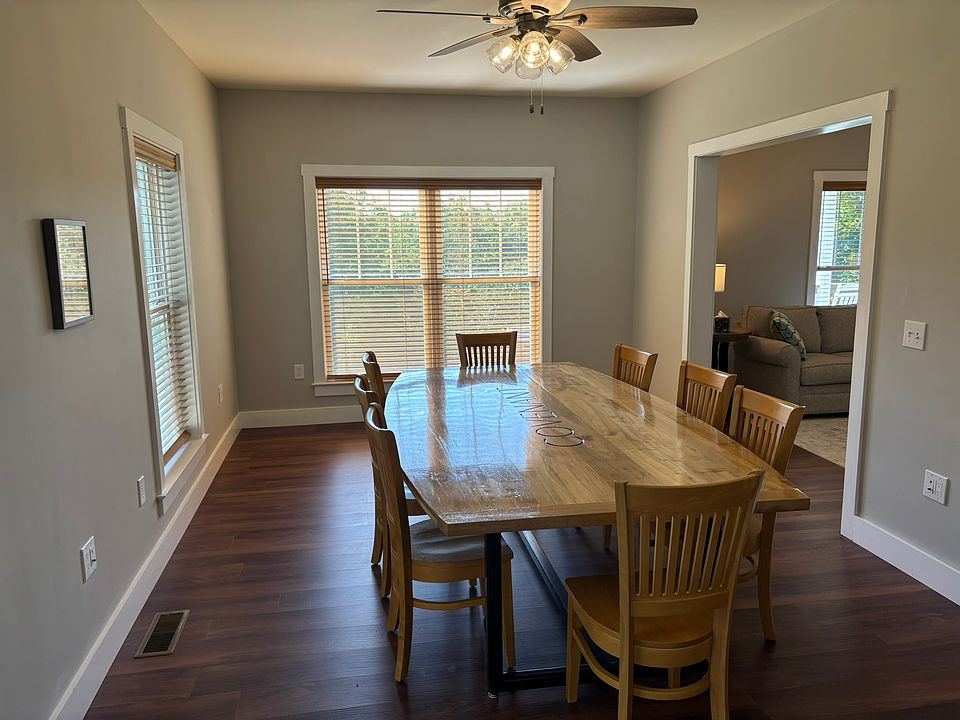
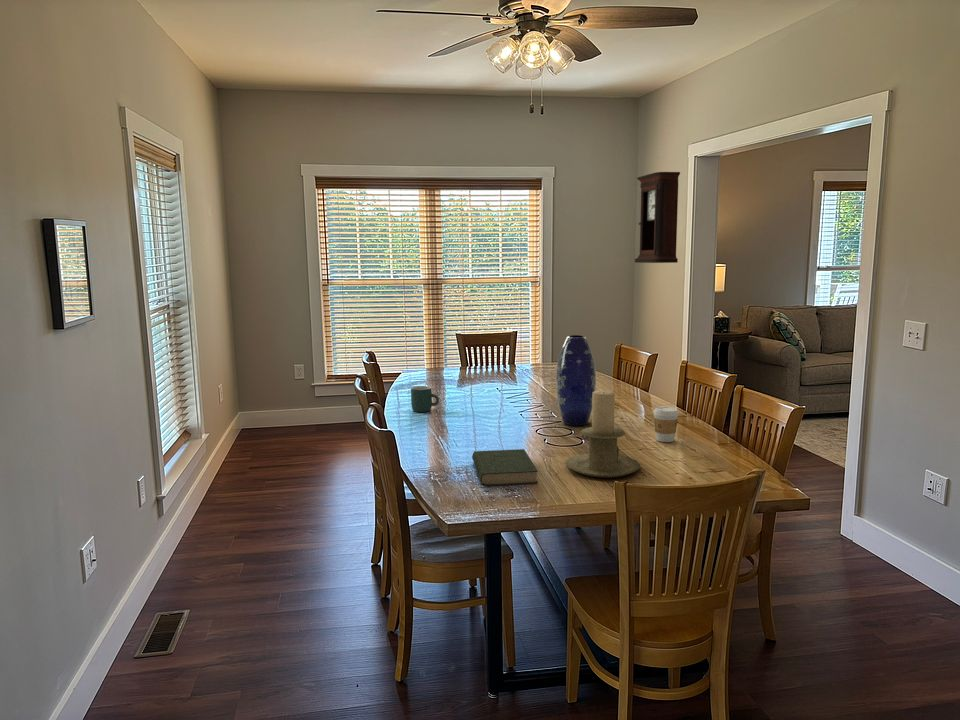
+ mug [410,385,440,413]
+ coffee cup [653,405,680,443]
+ book [471,448,539,486]
+ pendulum clock [633,171,681,264]
+ candle holder [564,390,641,479]
+ vase [555,334,597,427]
